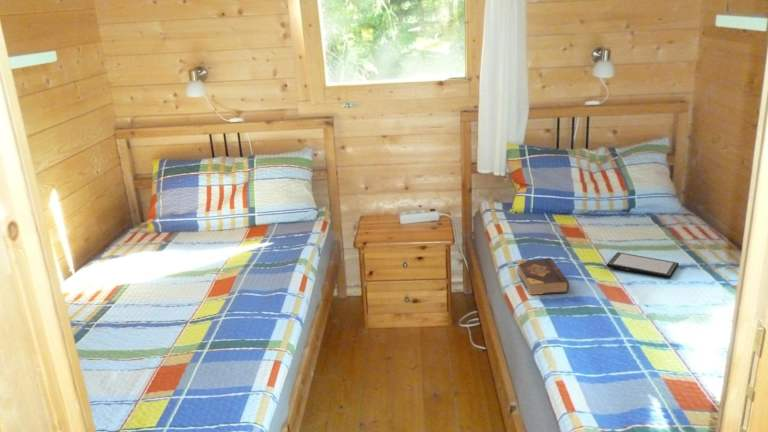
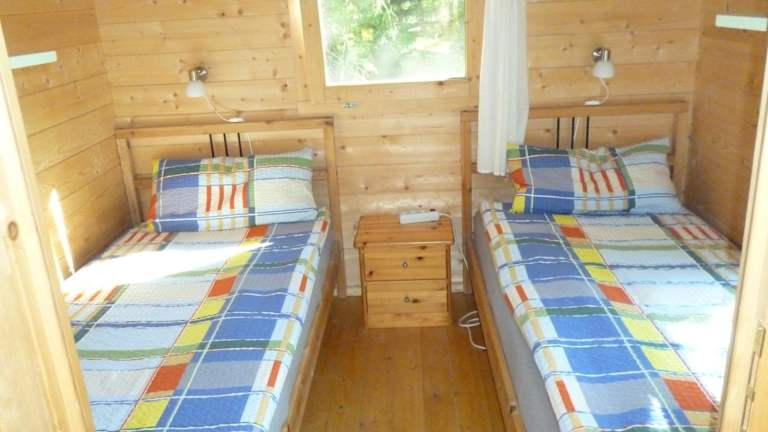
- book [515,257,570,296]
- tablet [606,251,680,279]
